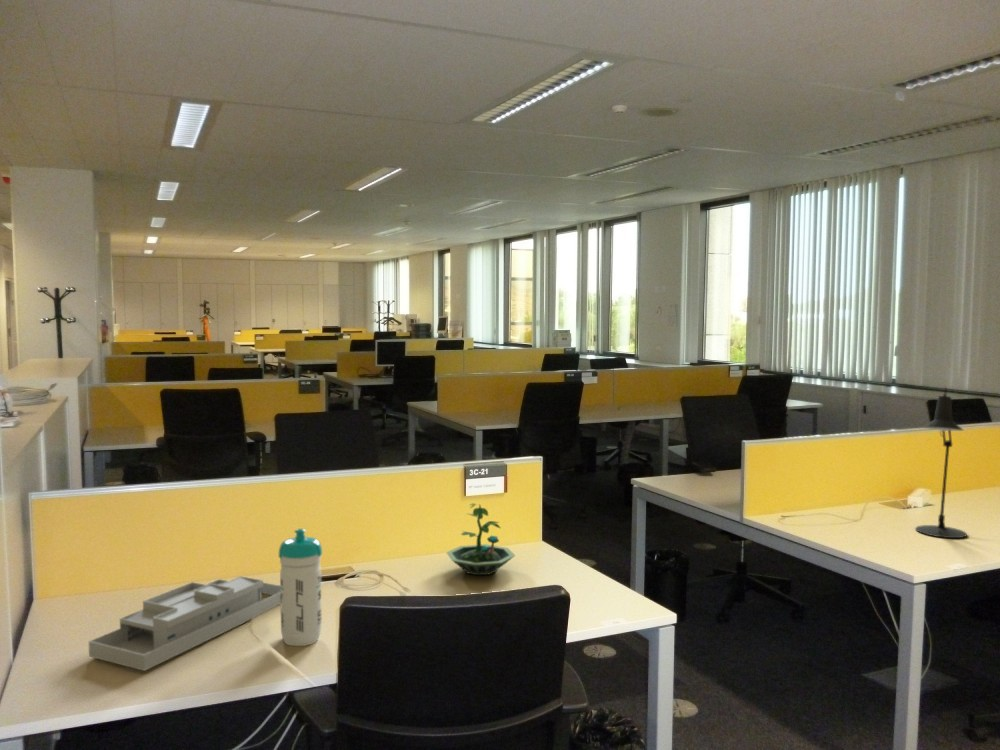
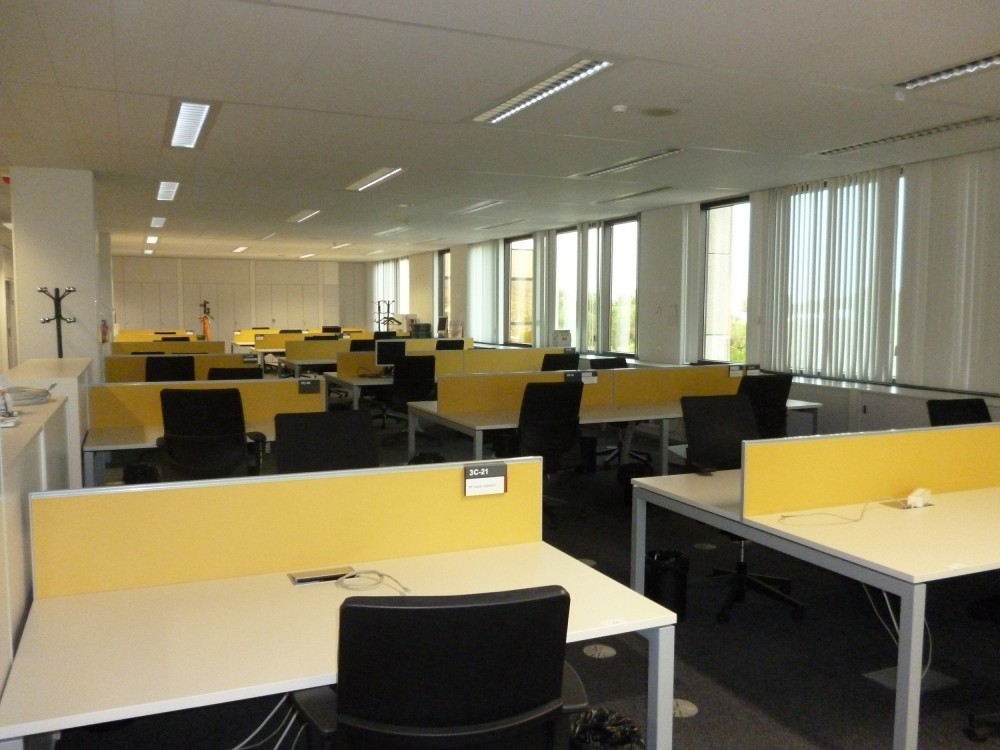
- desk lamp [915,386,968,539]
- water bottle [277,528,323,647]
- desk organizer [88,575,281,672]
- terrarium [445,503,516,576]
